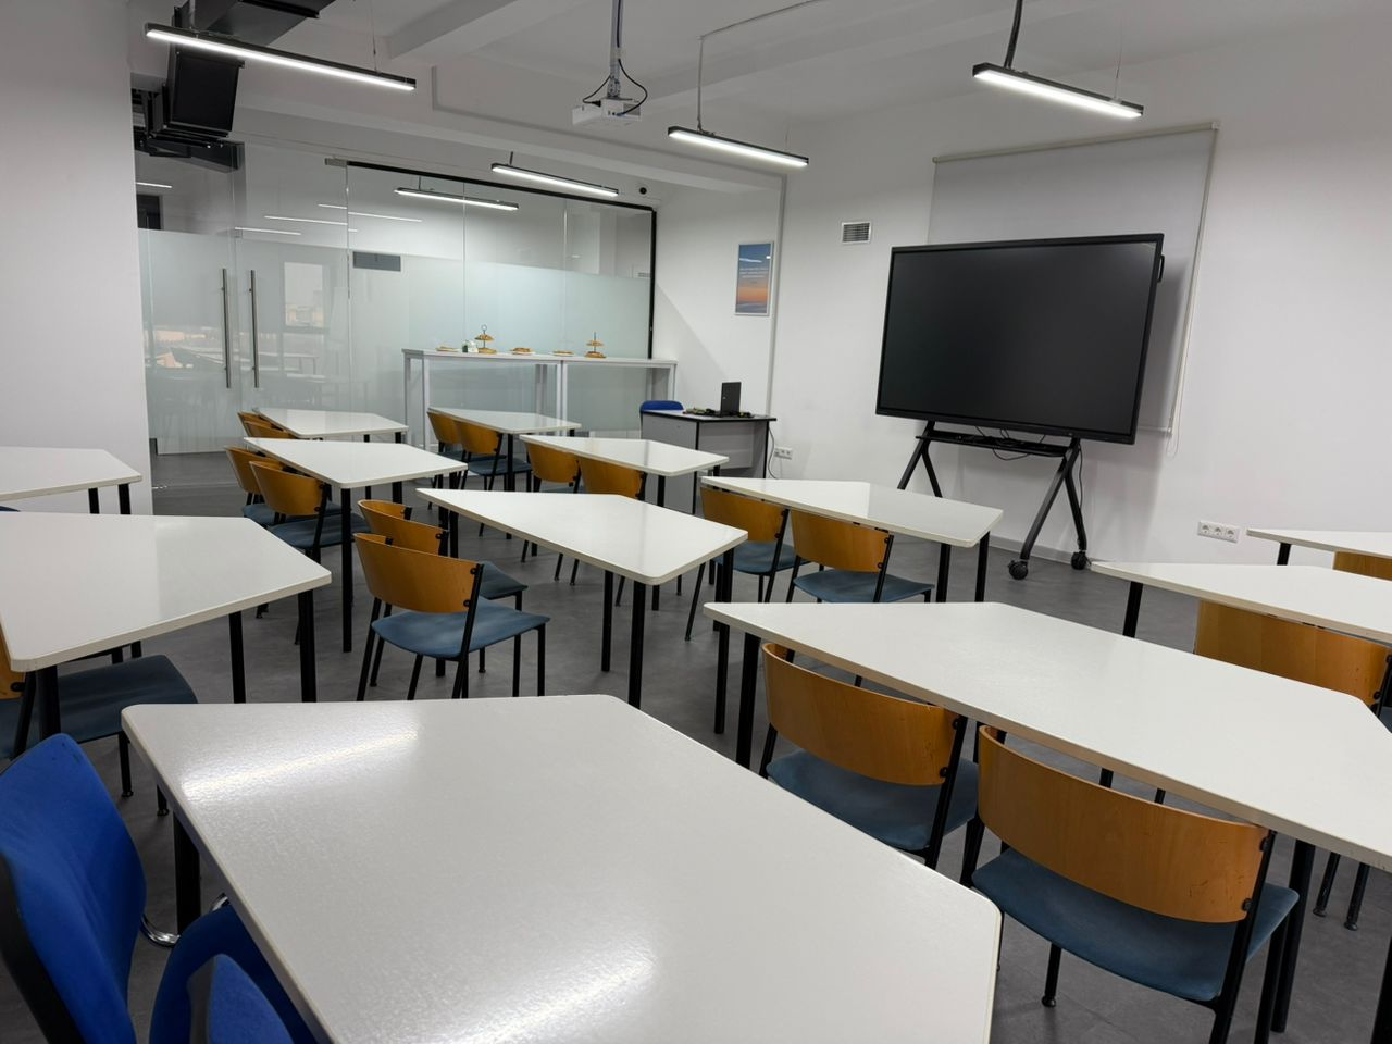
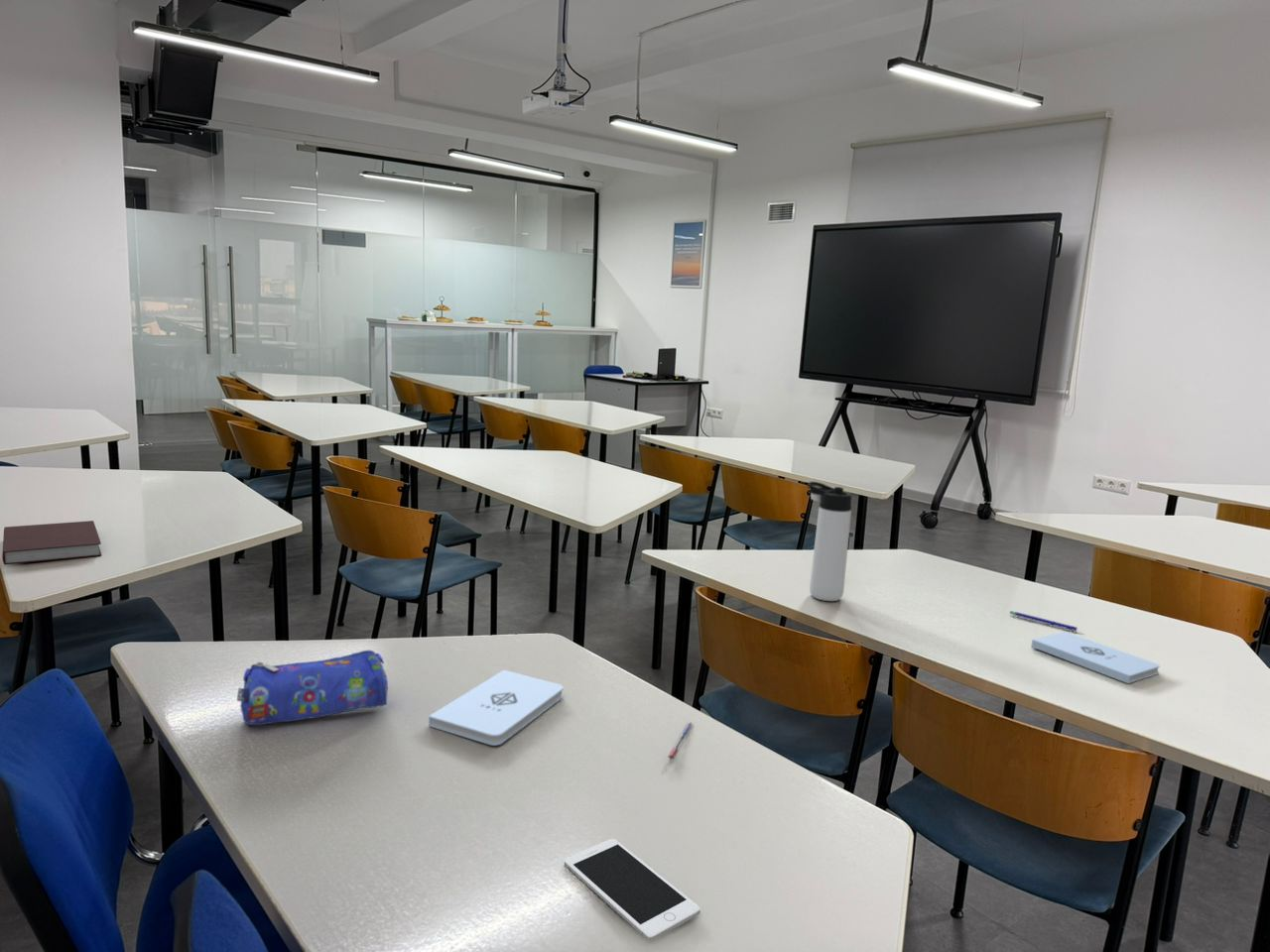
+ thermos bottle [807,481,852,602]
+ cell phone [564,838,701,942]
+ notepad [1030,632,1161,684]
+ notebook [1,520,102,565]
+ pen [1009,610,1079,632]
+ pencil case [236,650,389,726]
+ notepad [428,669,565,747]
+ pen [667,721,694,761]
